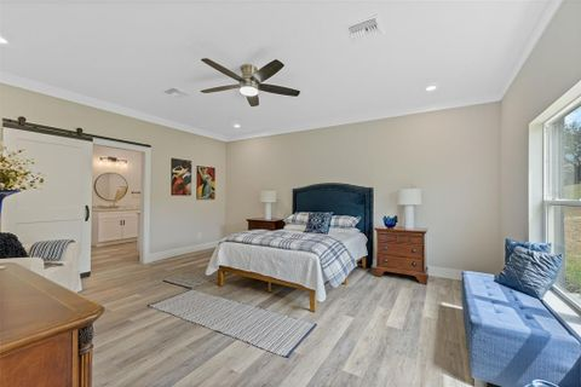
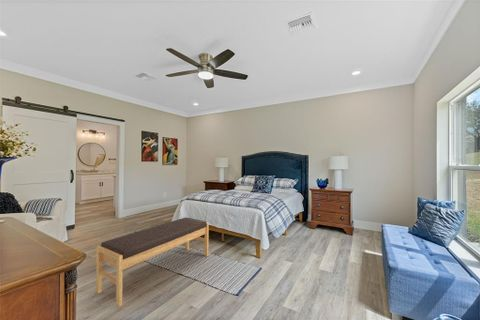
+ bench [95,216,209,308]
